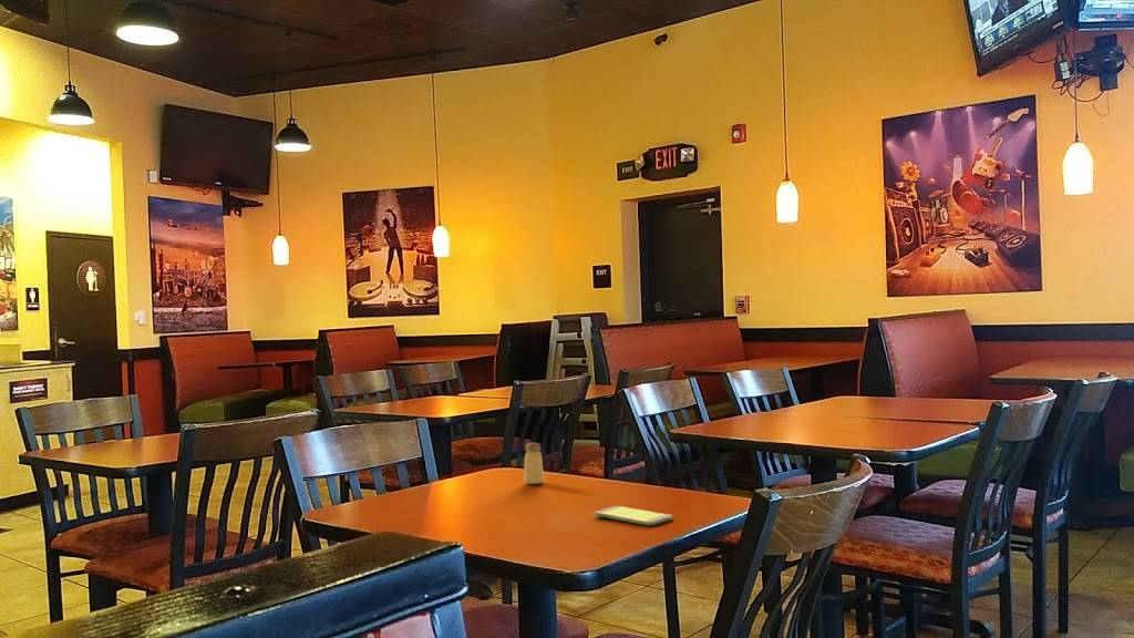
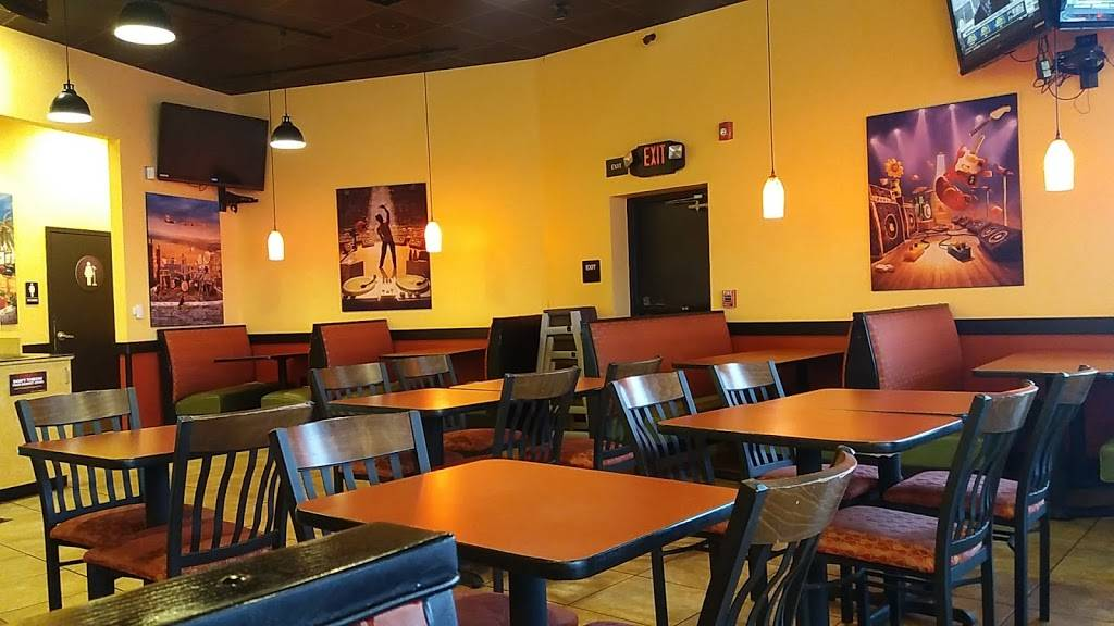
- smartphone [594,505,673,526]
- saltshaker [523,442,545,485]
